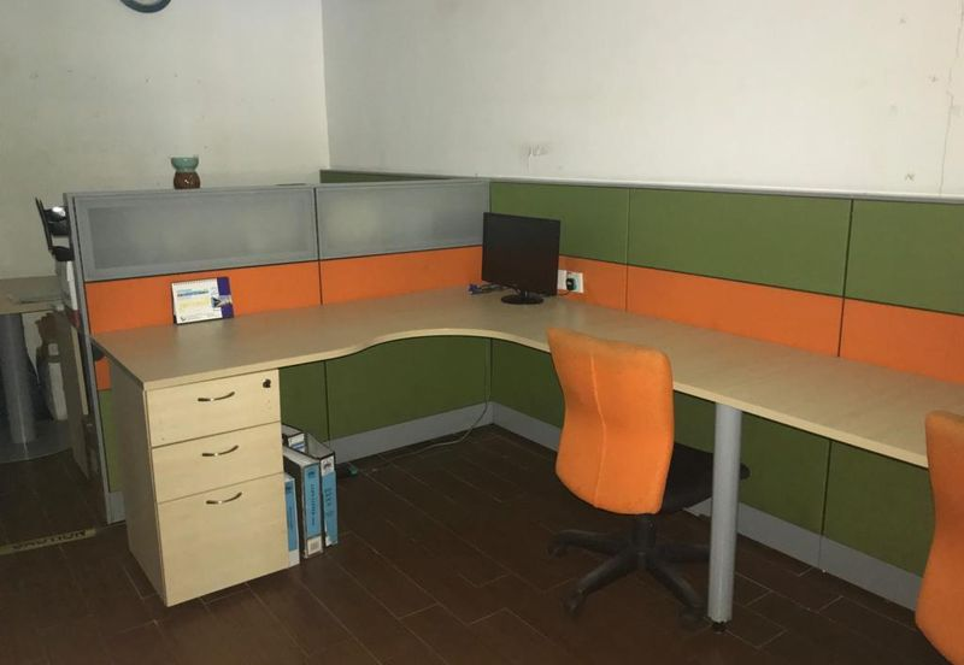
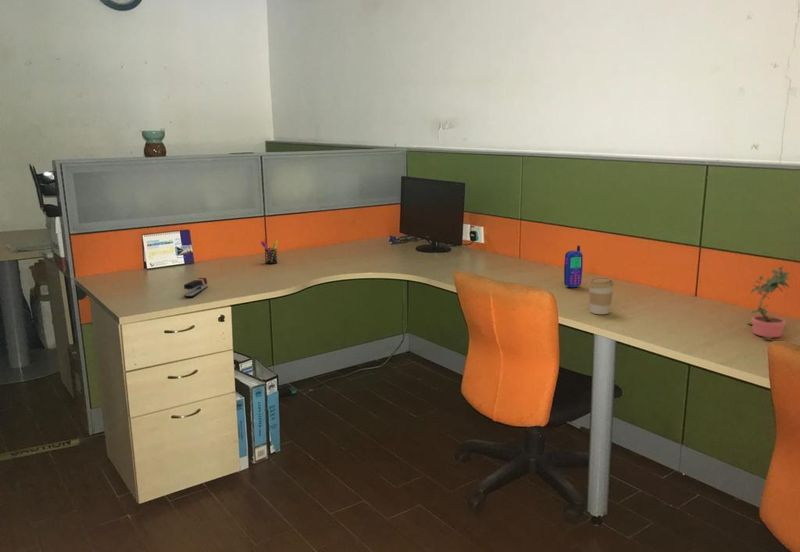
+ pen holder [260,238,279,265]
+ potted plant [747,266,791,341]
+ coffee cup [587,276,615,315]
+ stapler [183,277,209,298]
+ cellular telephone [563,244,584,288]
